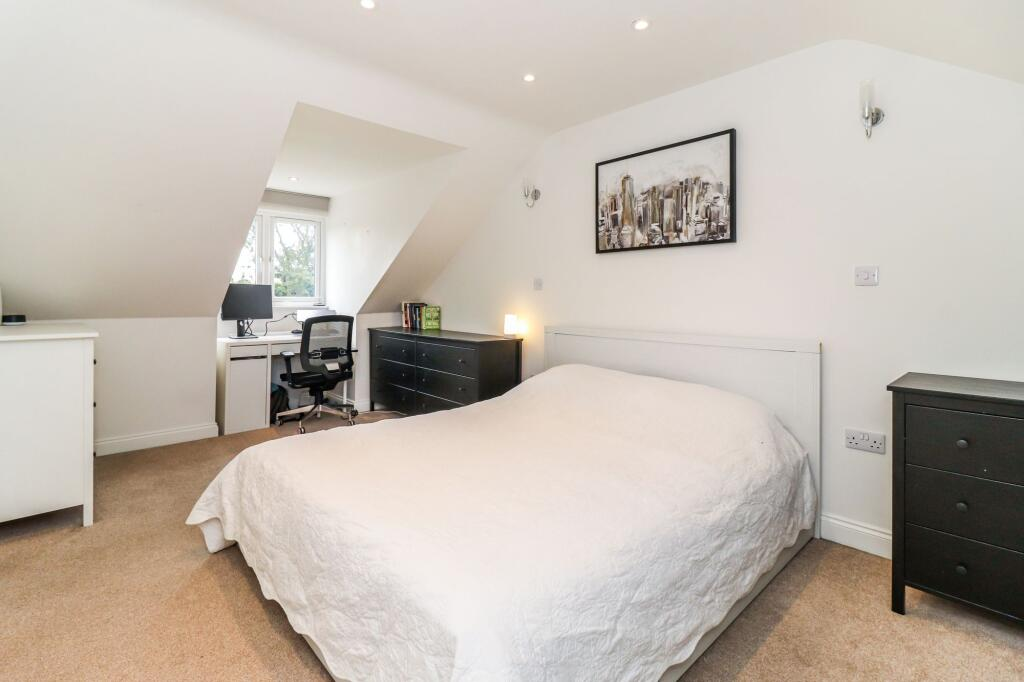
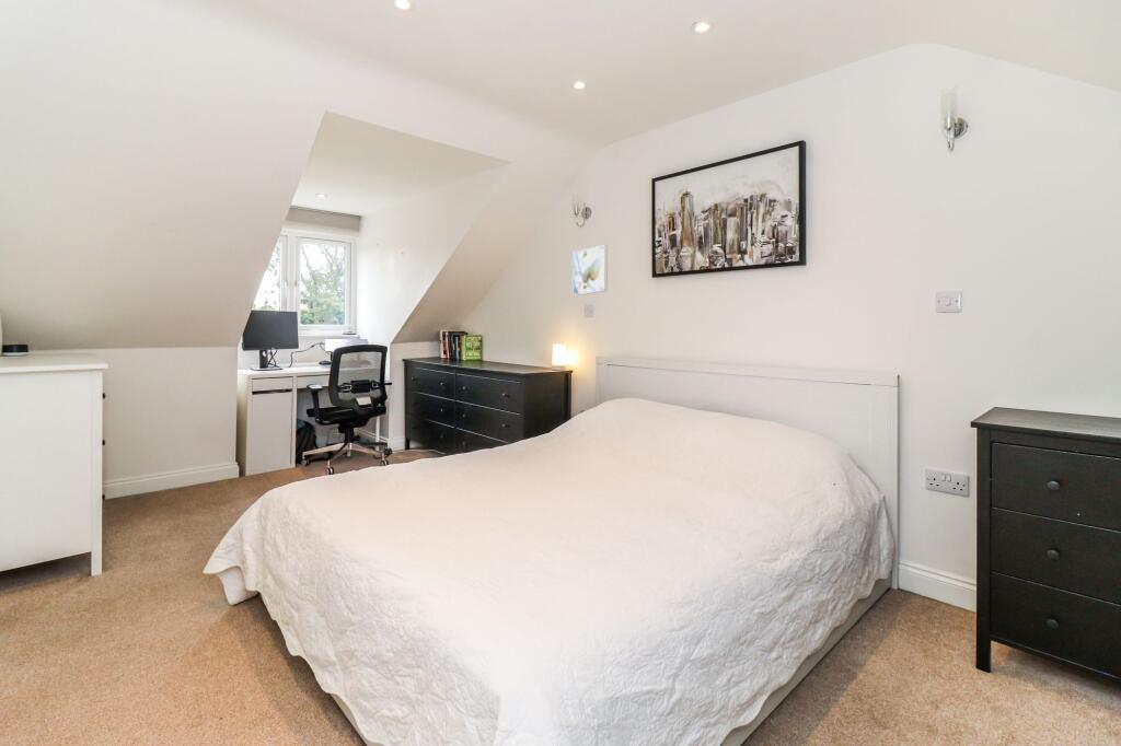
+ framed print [571,244,609,296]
